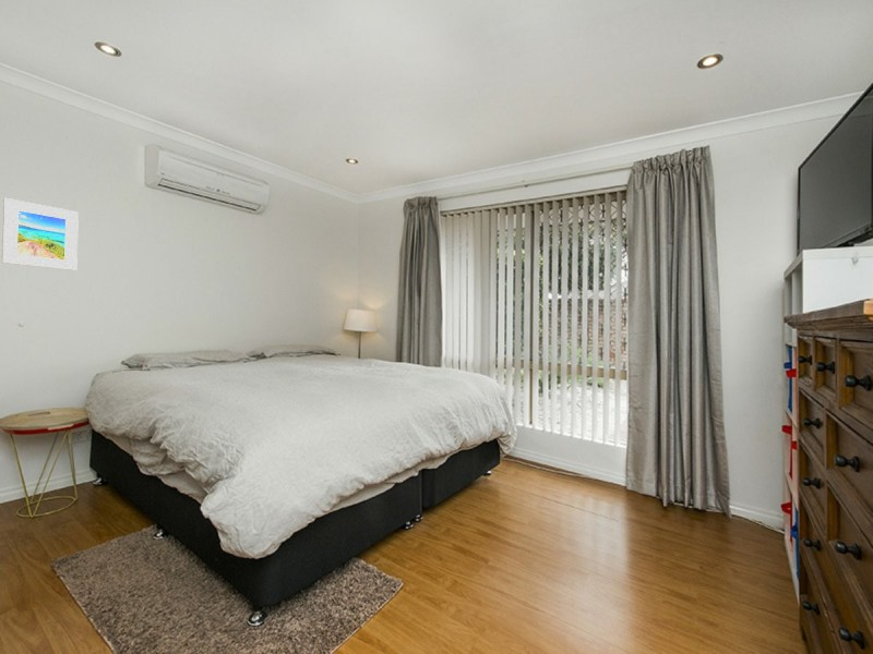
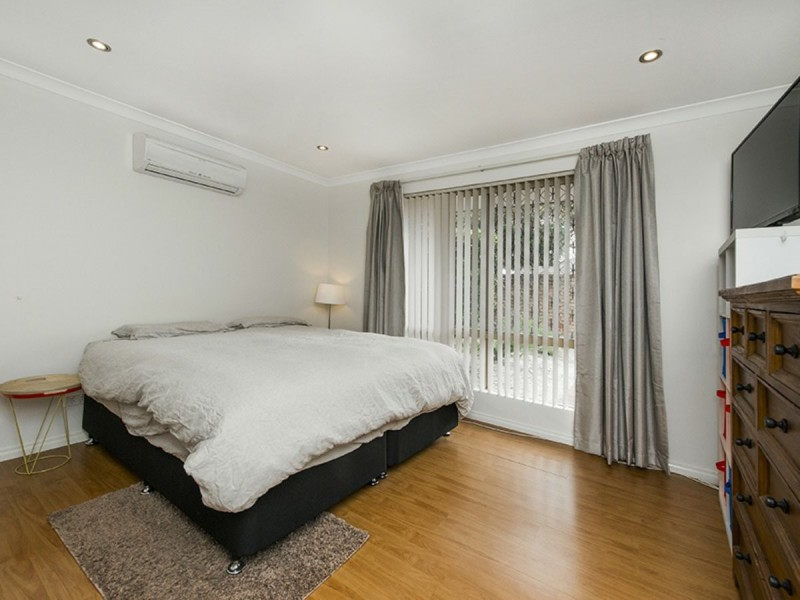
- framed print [1,197,80,271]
